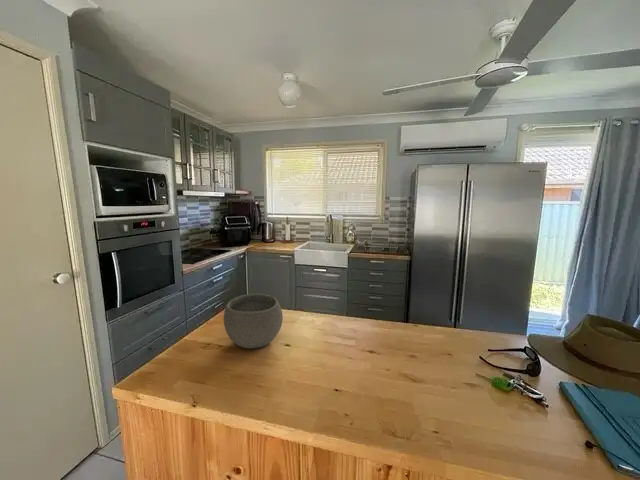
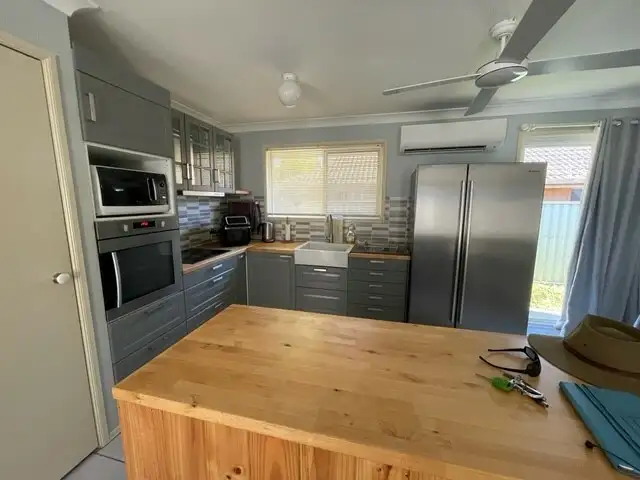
- bowl [223,293,284,350]
